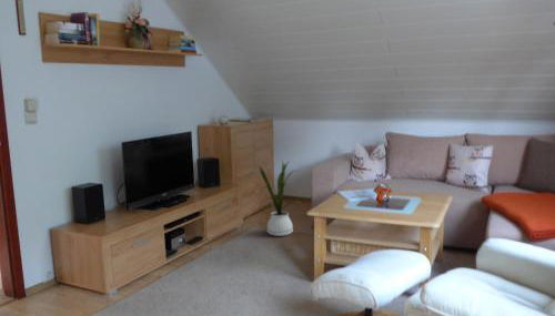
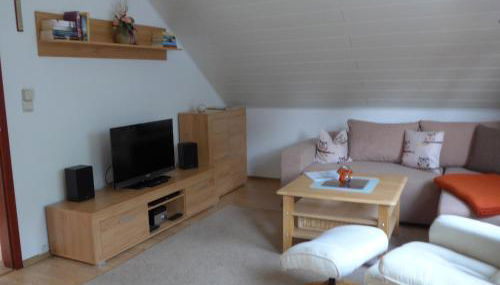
- house plant [250,153,303,237]
